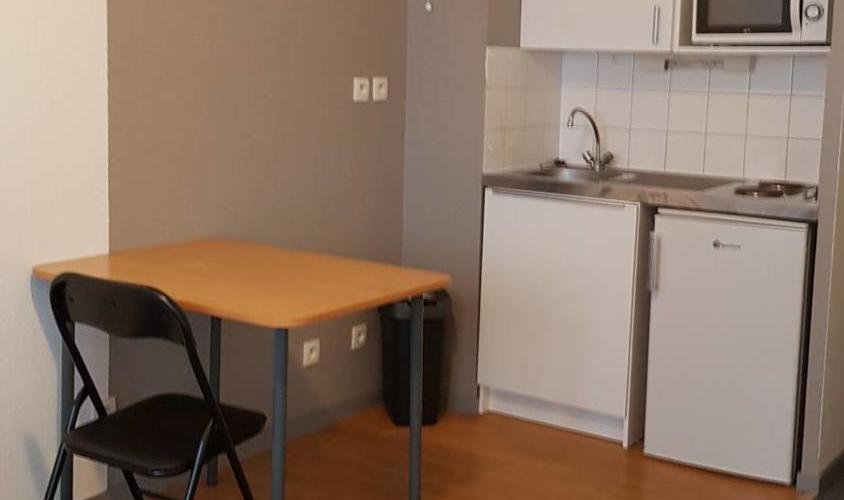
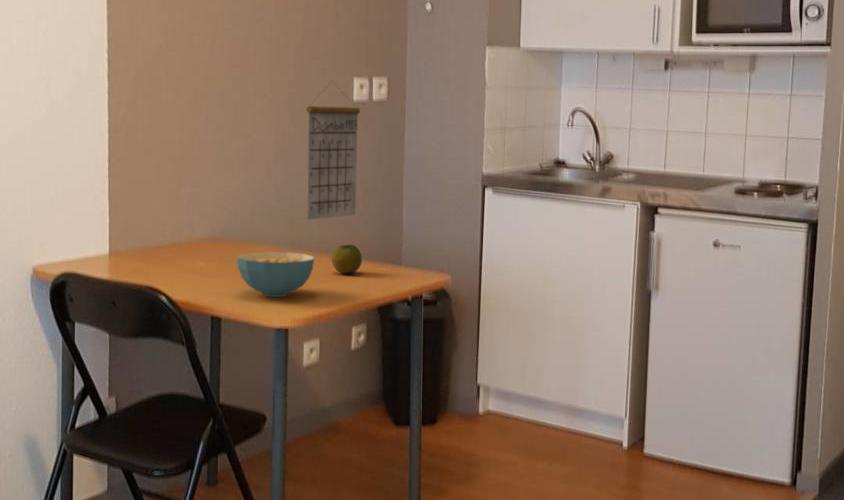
+ fruit [331,244,363,274]
+ cereal bowl [236,251,315,298]
+ calendar [306,80,361,221]
